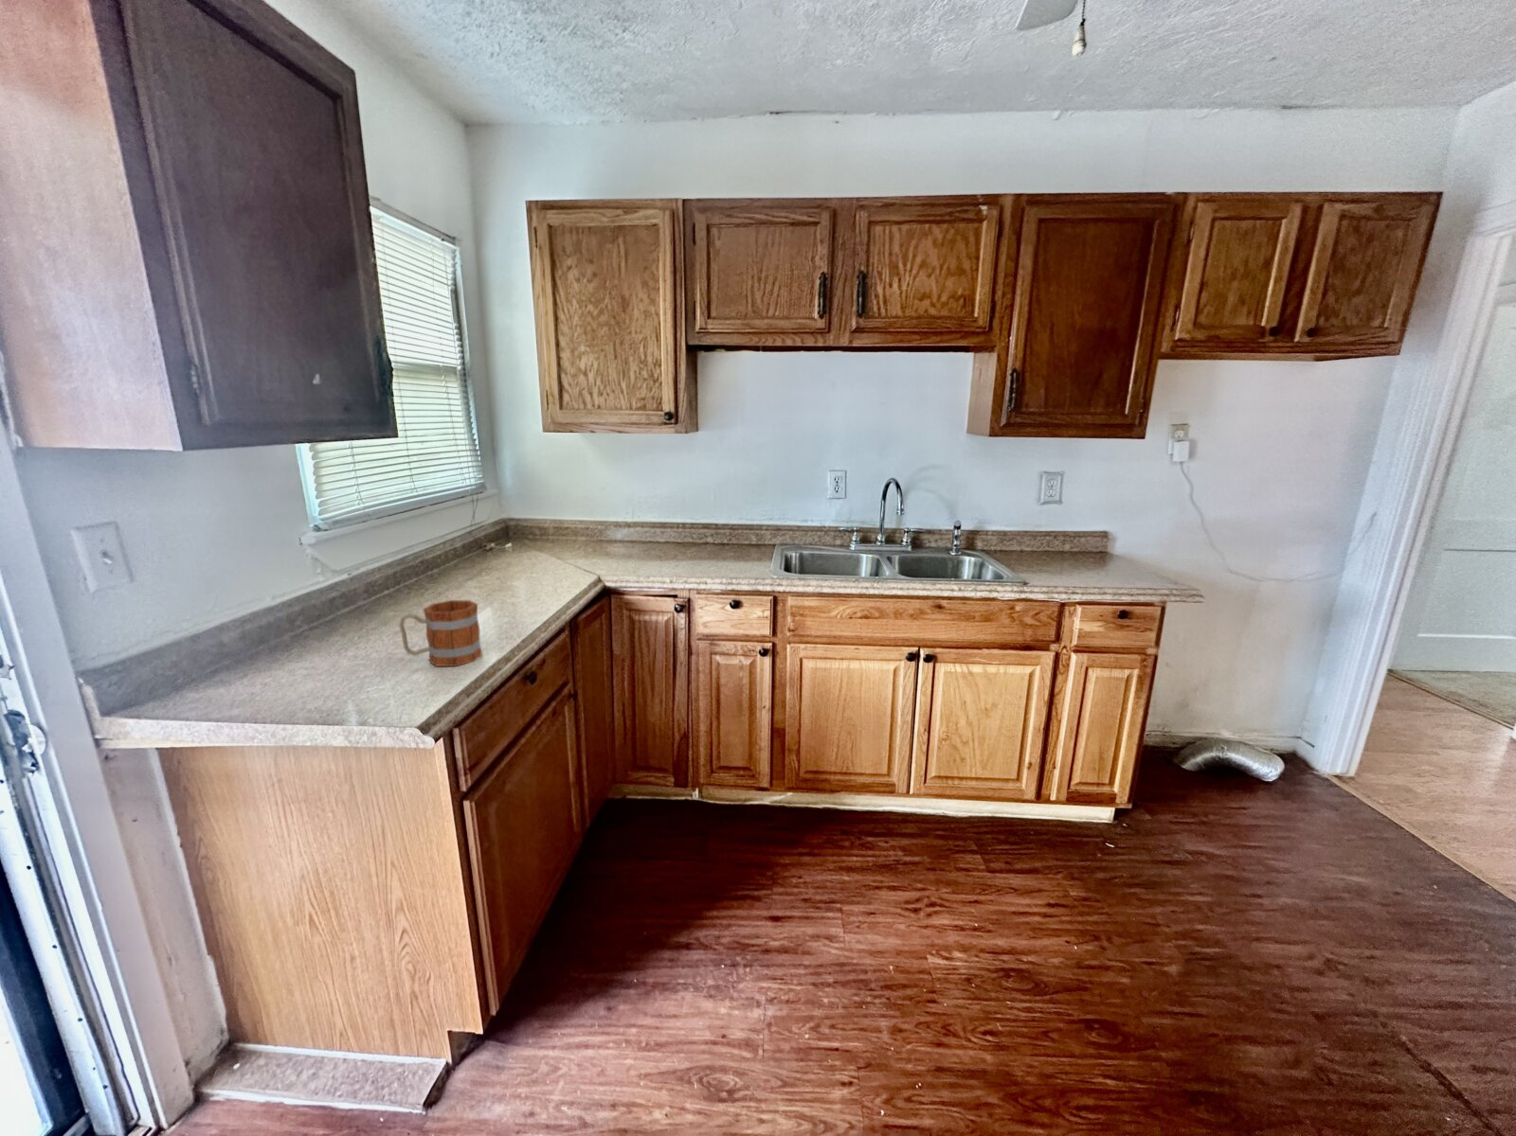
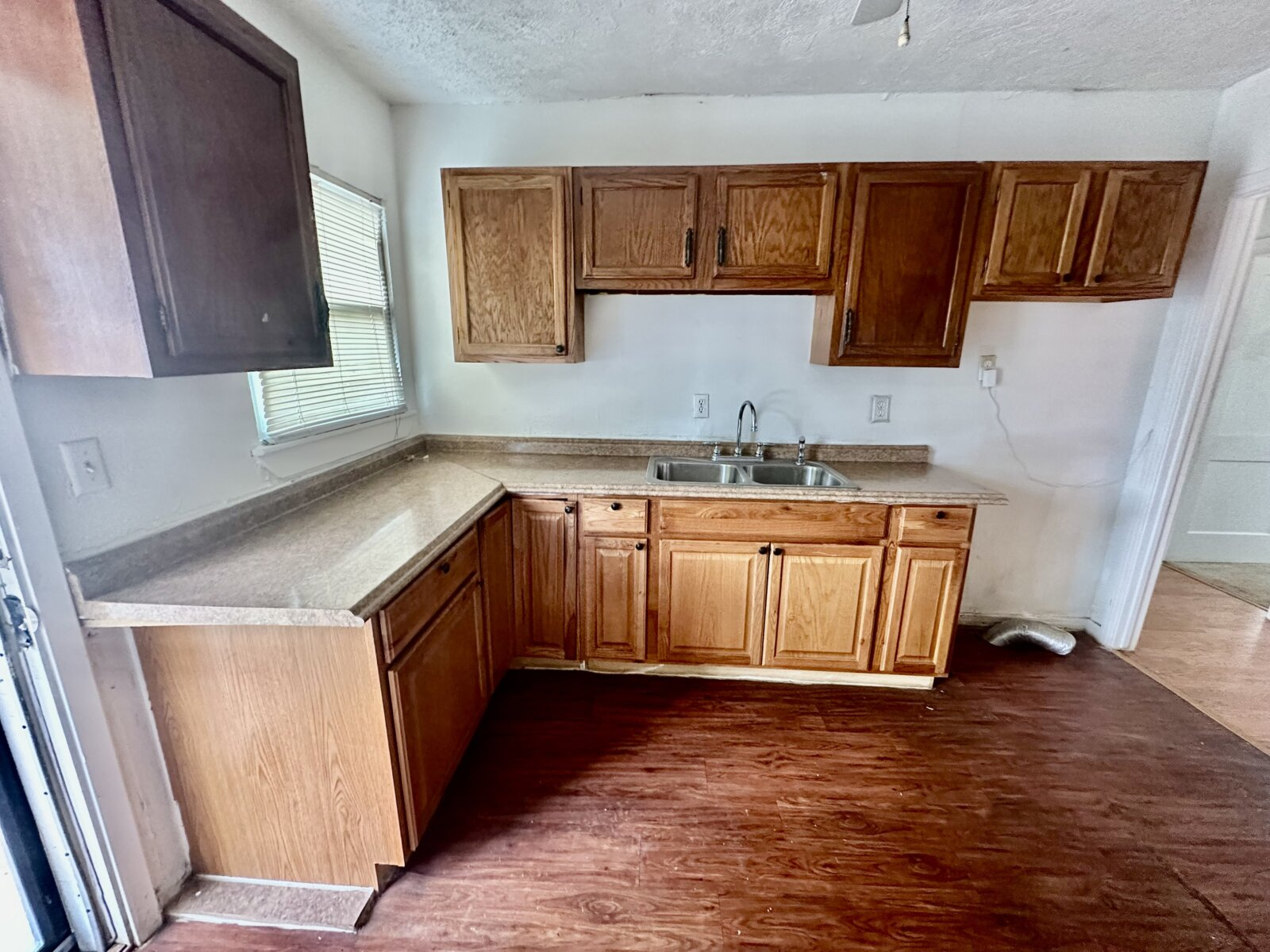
- mug [398,599,483,667]
